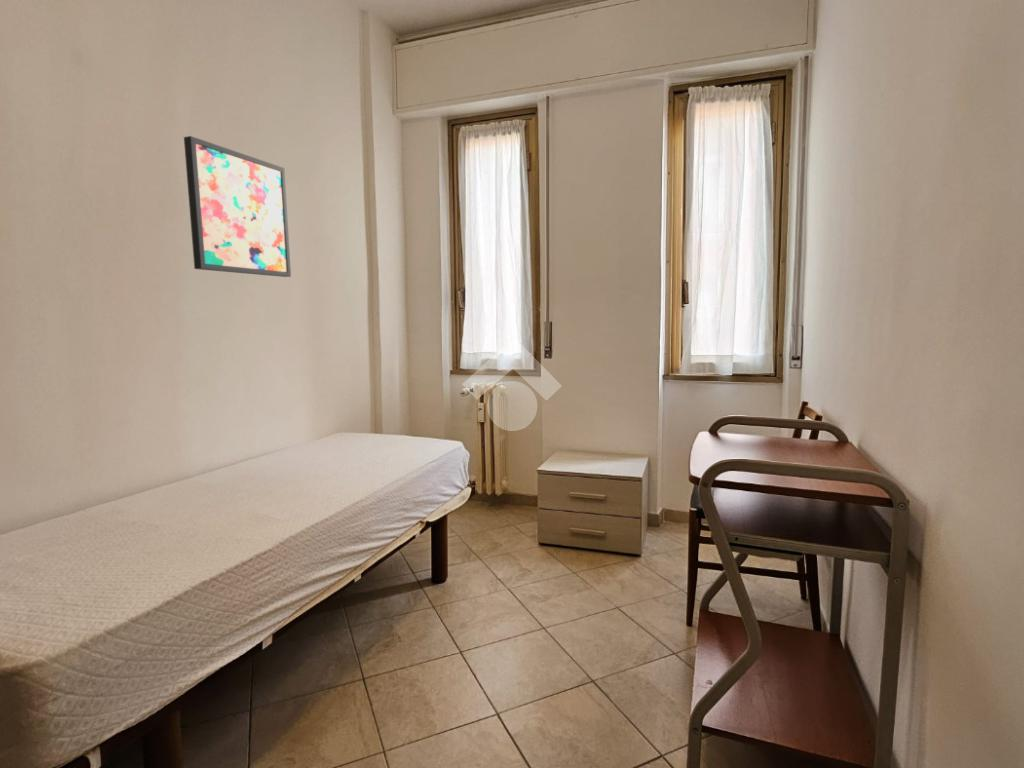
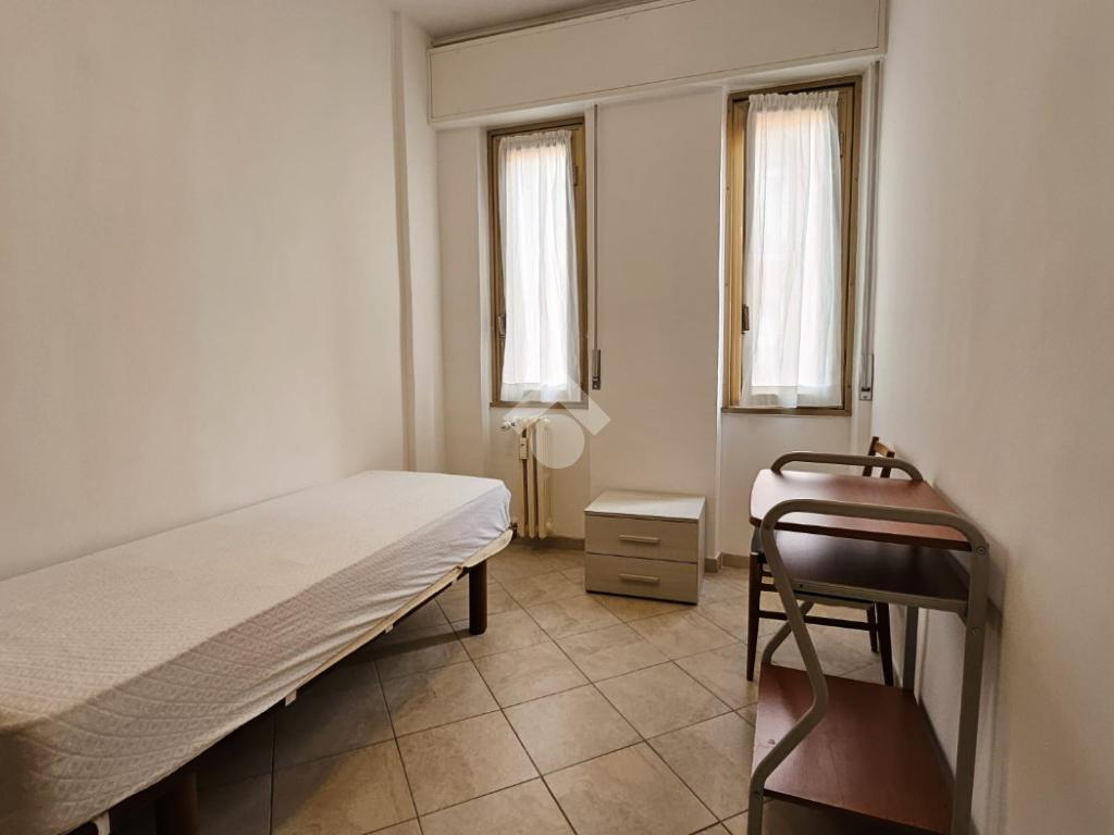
- wall art [183,135,292,278]
